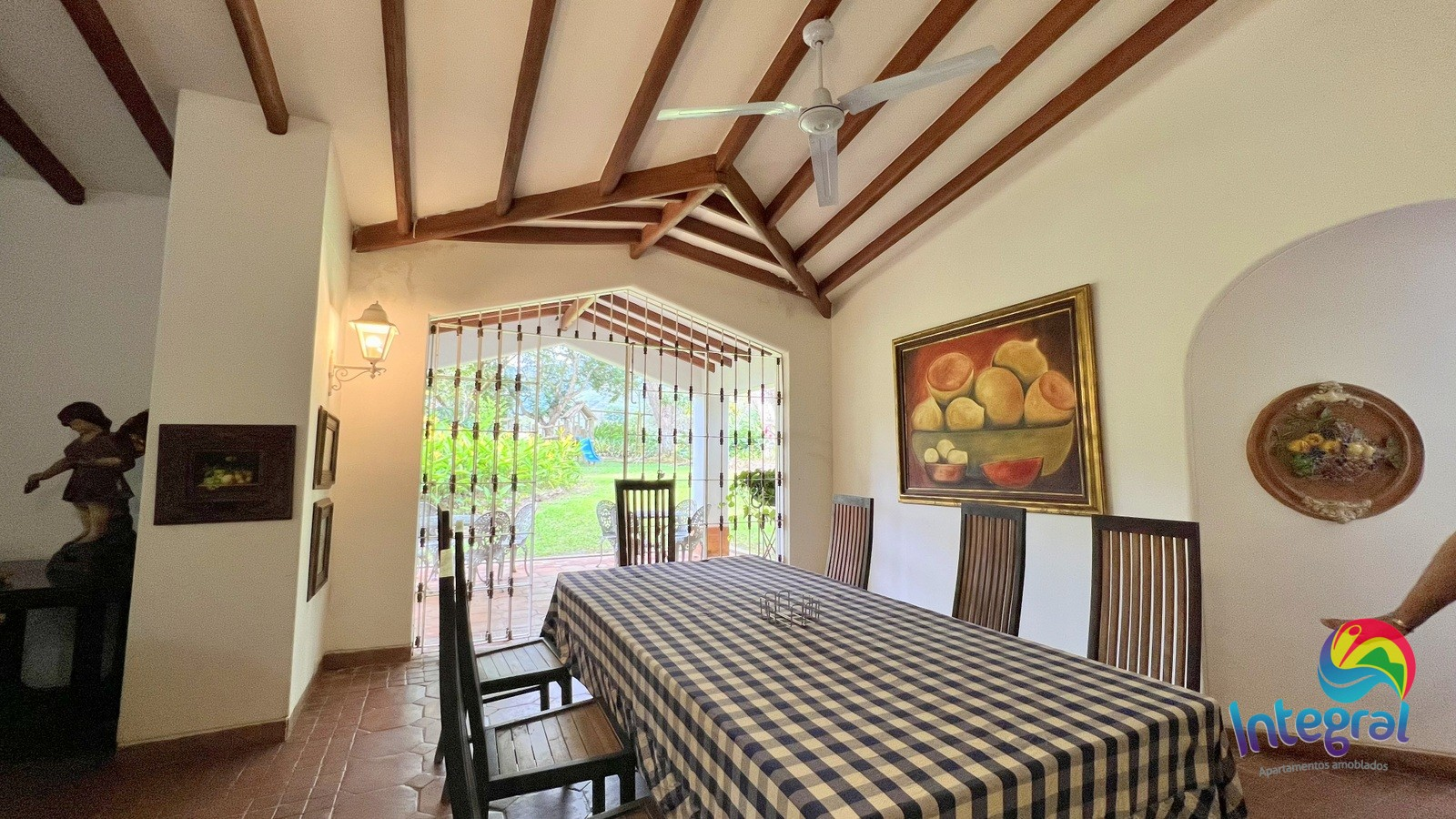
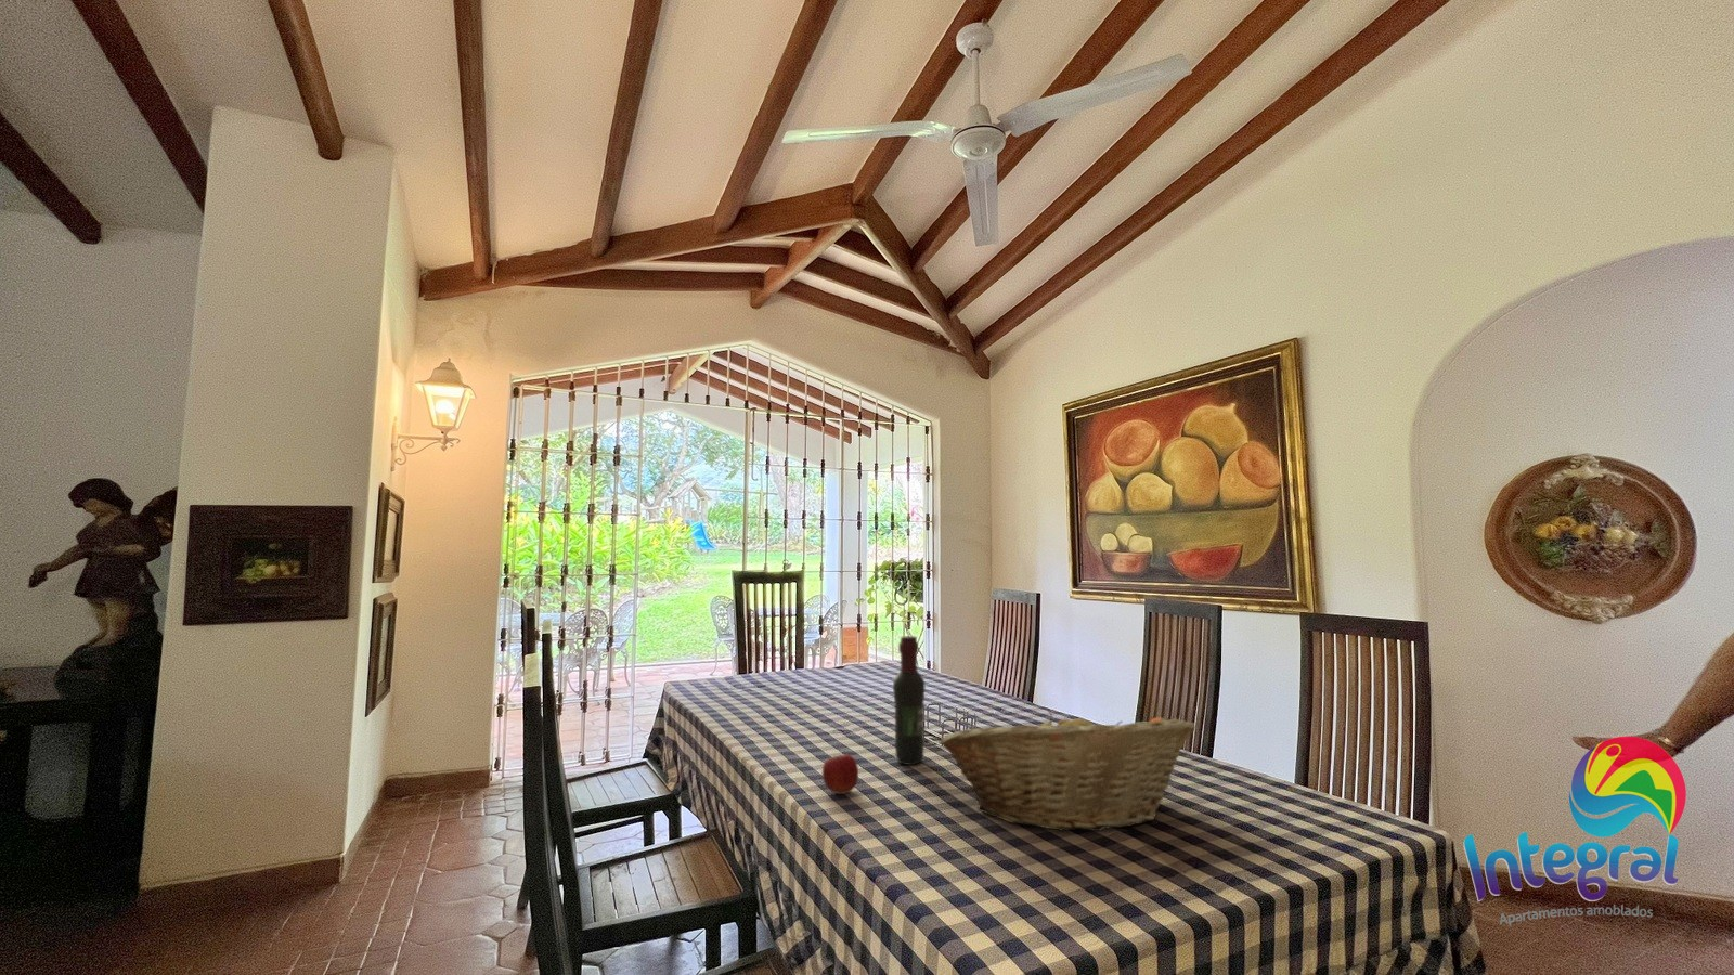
+ apple [822,752,860,795]
+ fruit basket [938,707,1197,832]
+ wine bottle [892,635,925,765]
